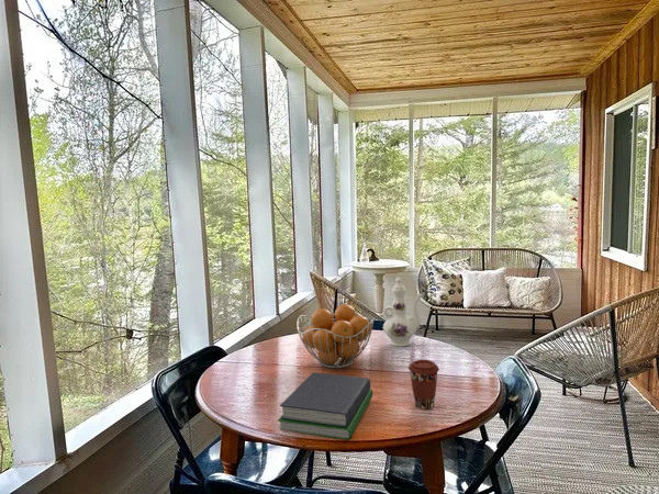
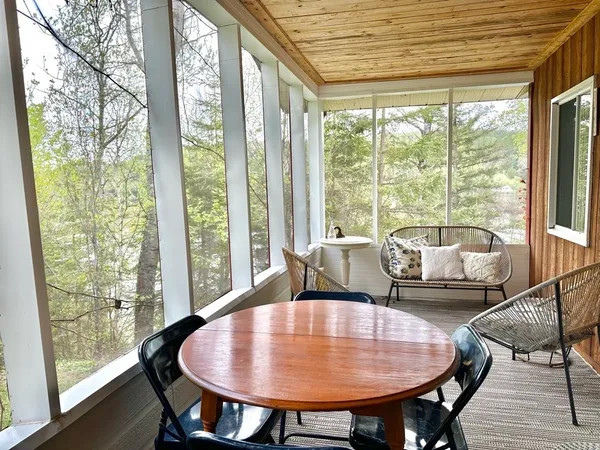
- coffee cup [407,359,440,411]
- fruit basket [297,303,375,369]
- book [277,371,375,441]
- chinaware [382,277,426,347]
